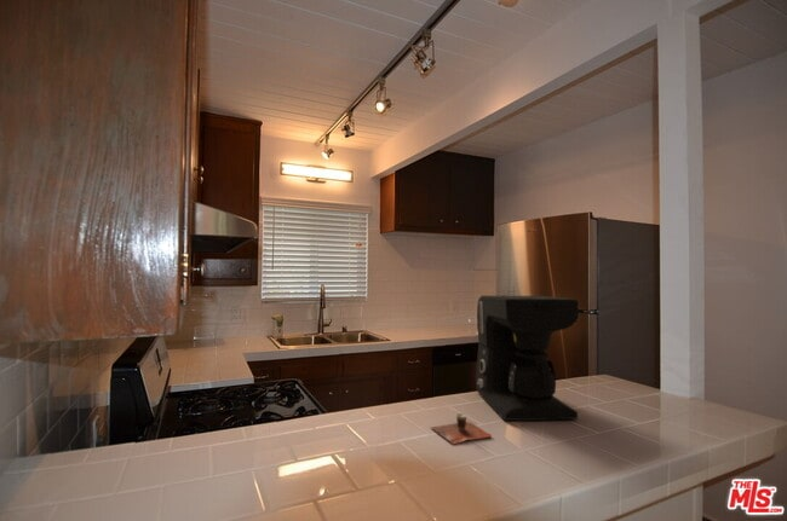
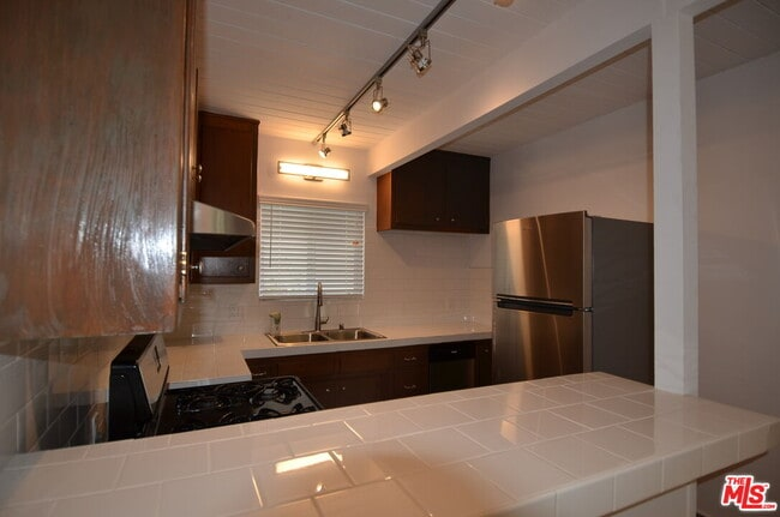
- cup [430,412,493,445]
- coffee maker [475,295,580,422]
